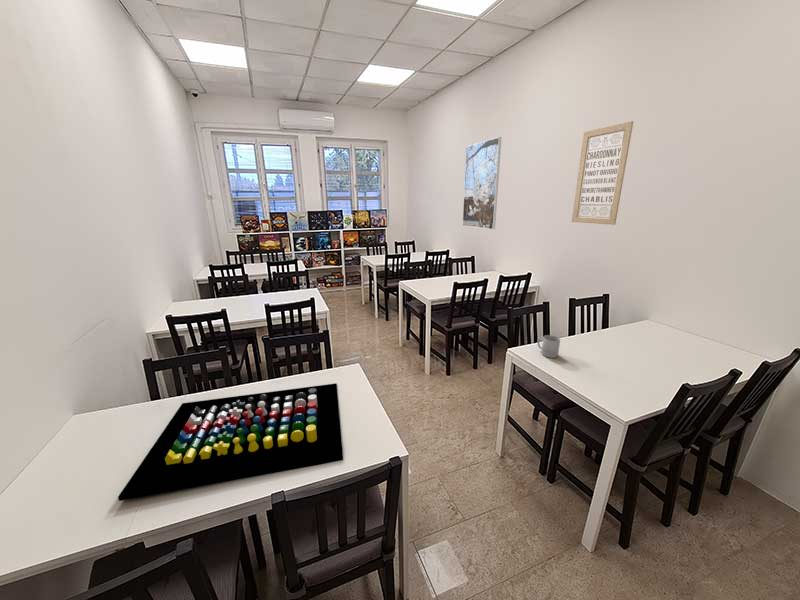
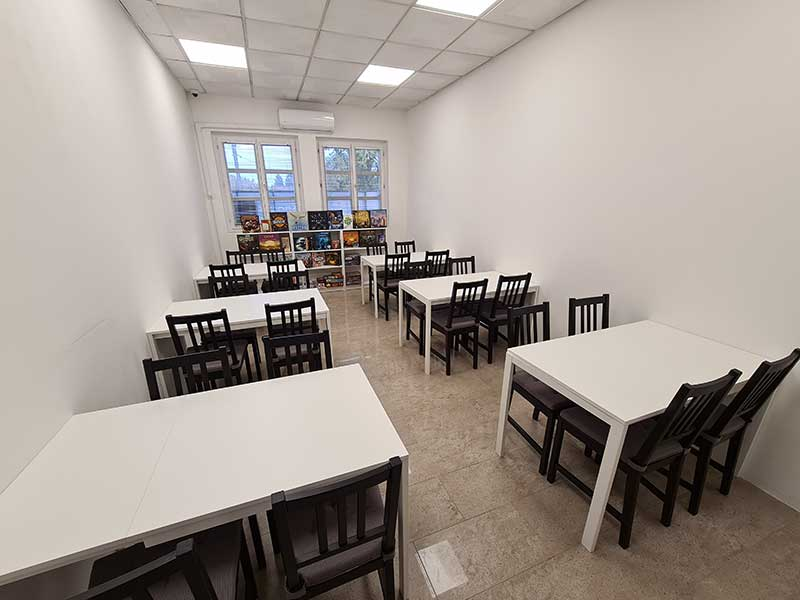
- mug [536,334,561,359]
- board game [117,382,344,502]
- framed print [462,136,502,230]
- wall art [571,120,634,226]
